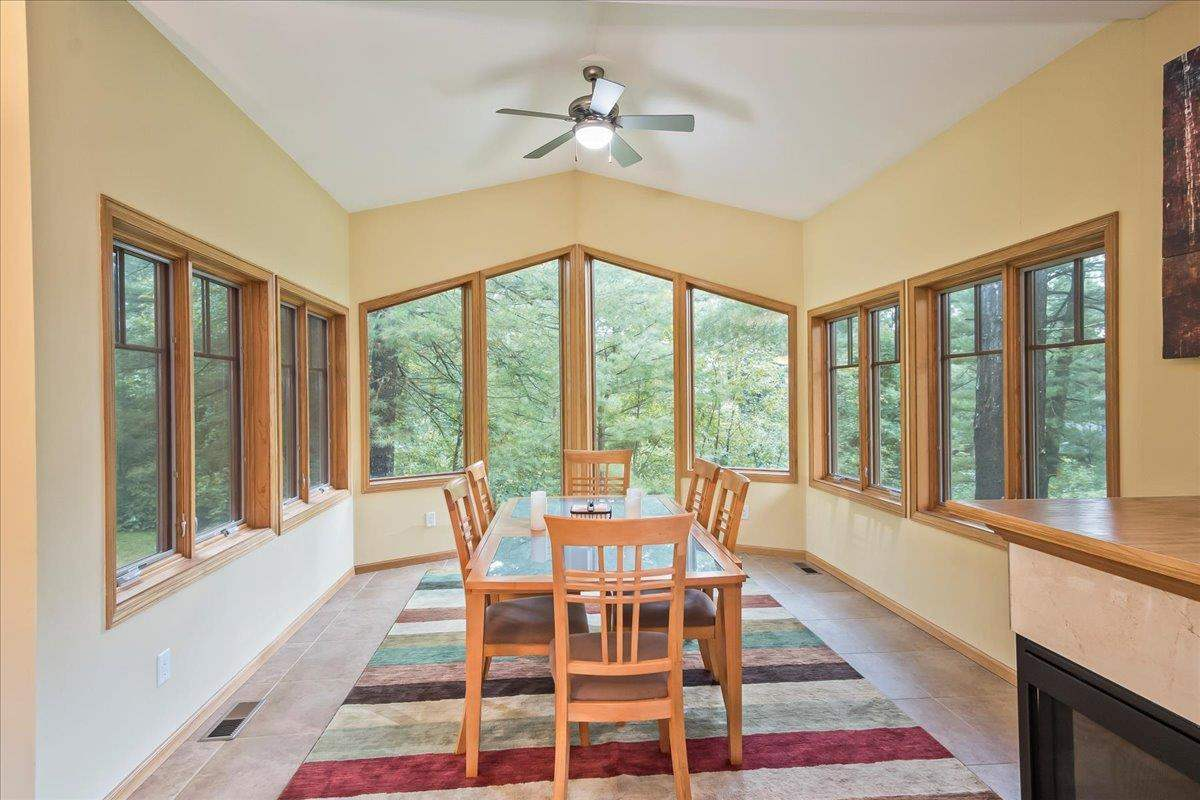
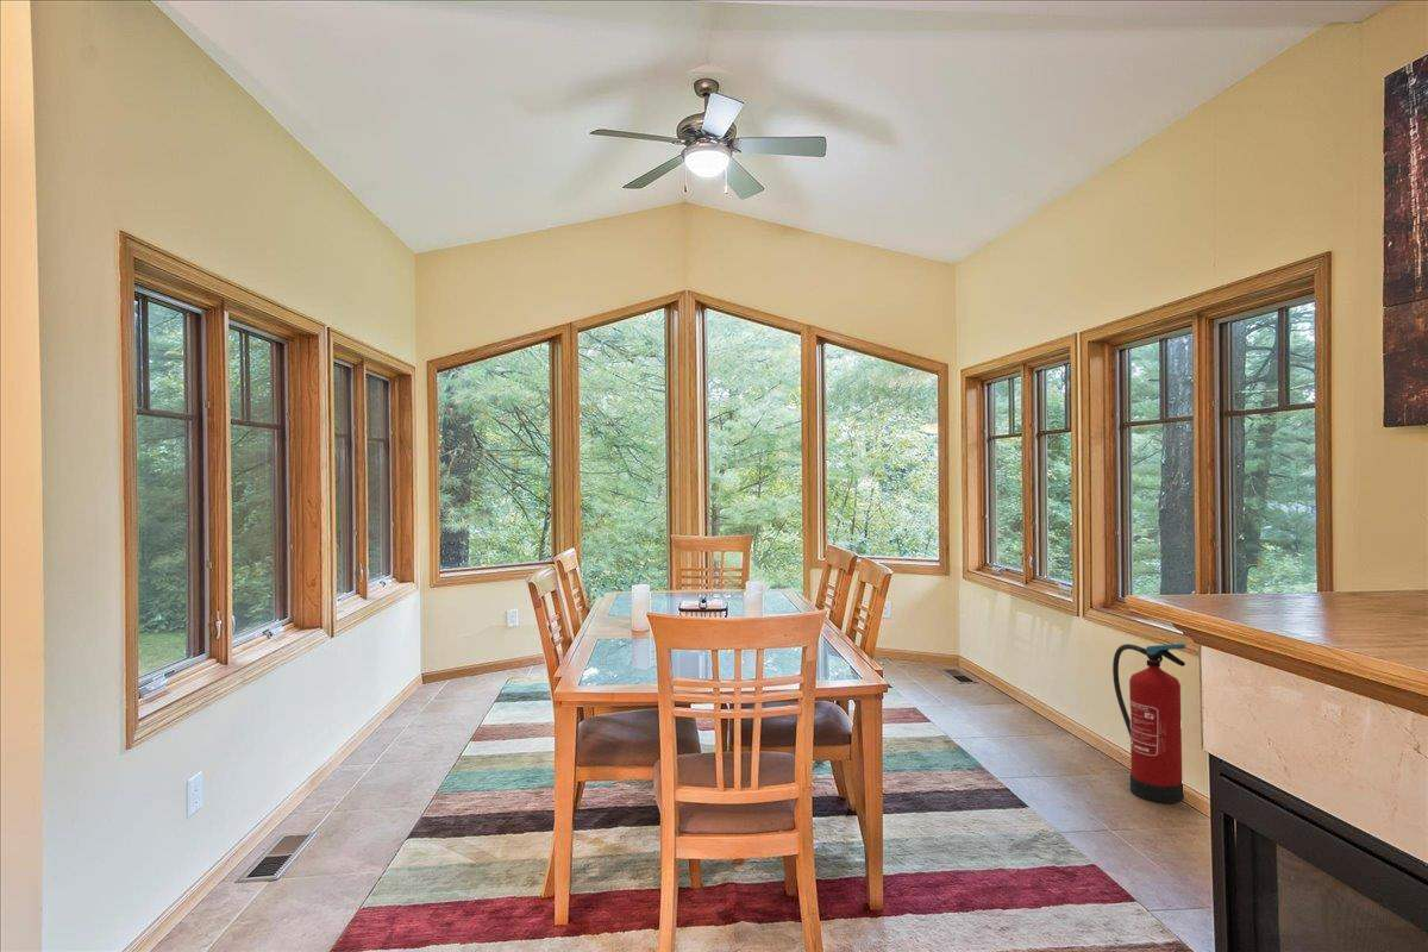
+ fire extinguisher [1111,643,1186,804]
